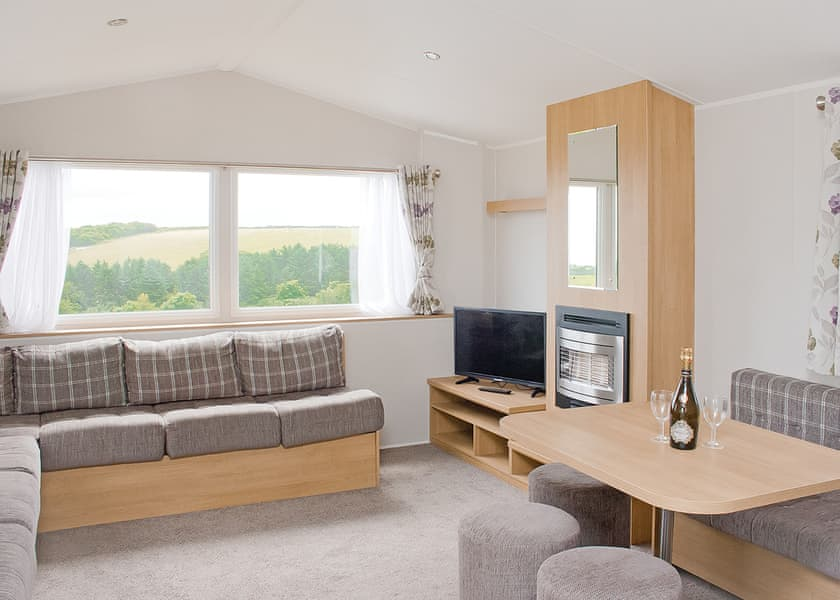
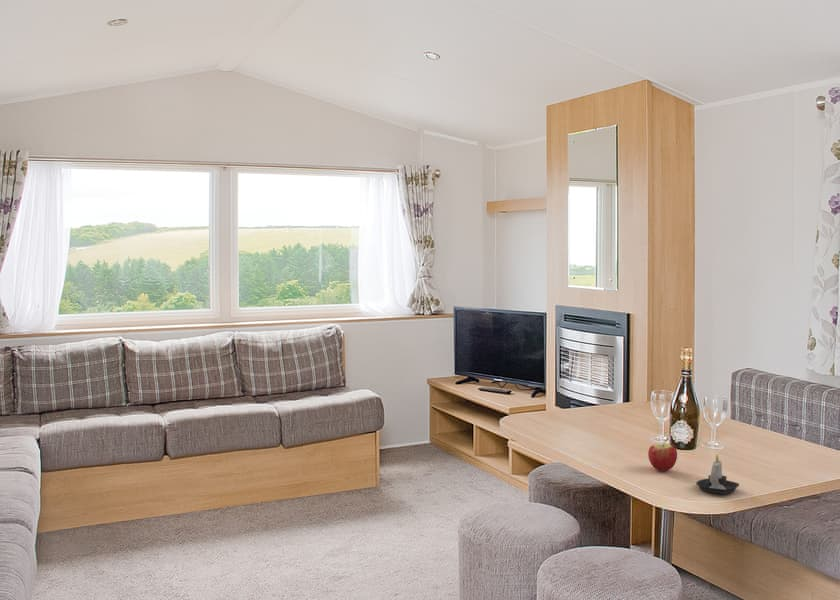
+ candle [695,454,740,495]
+ apple [647,437,678,472]
